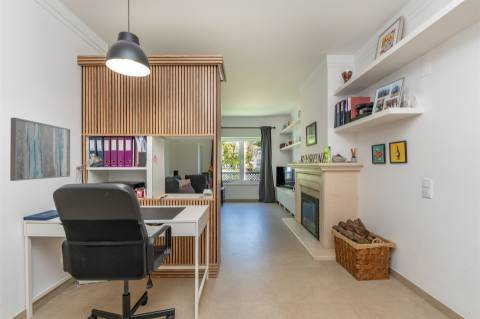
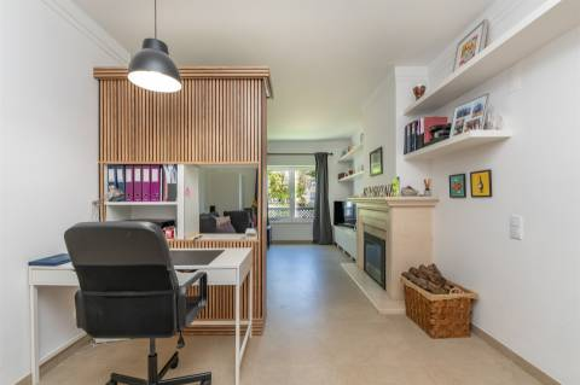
- wall art [9,117,71,182]
